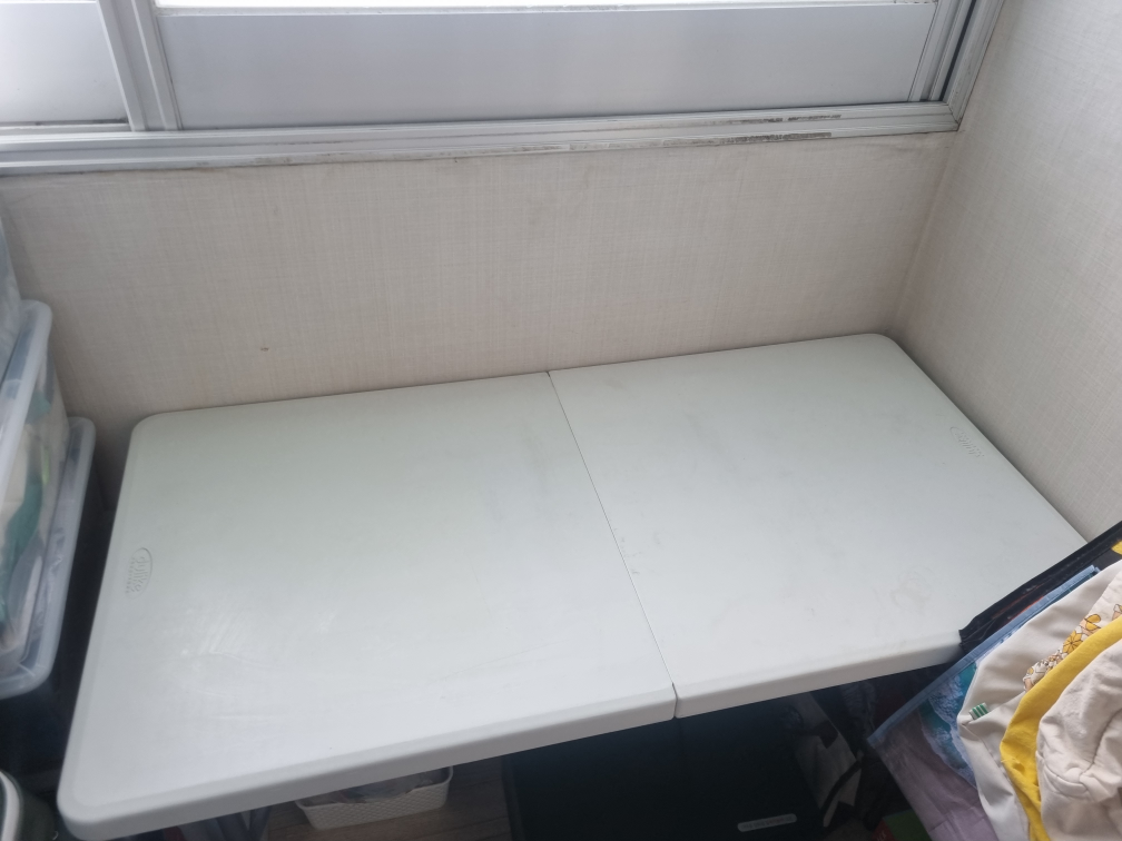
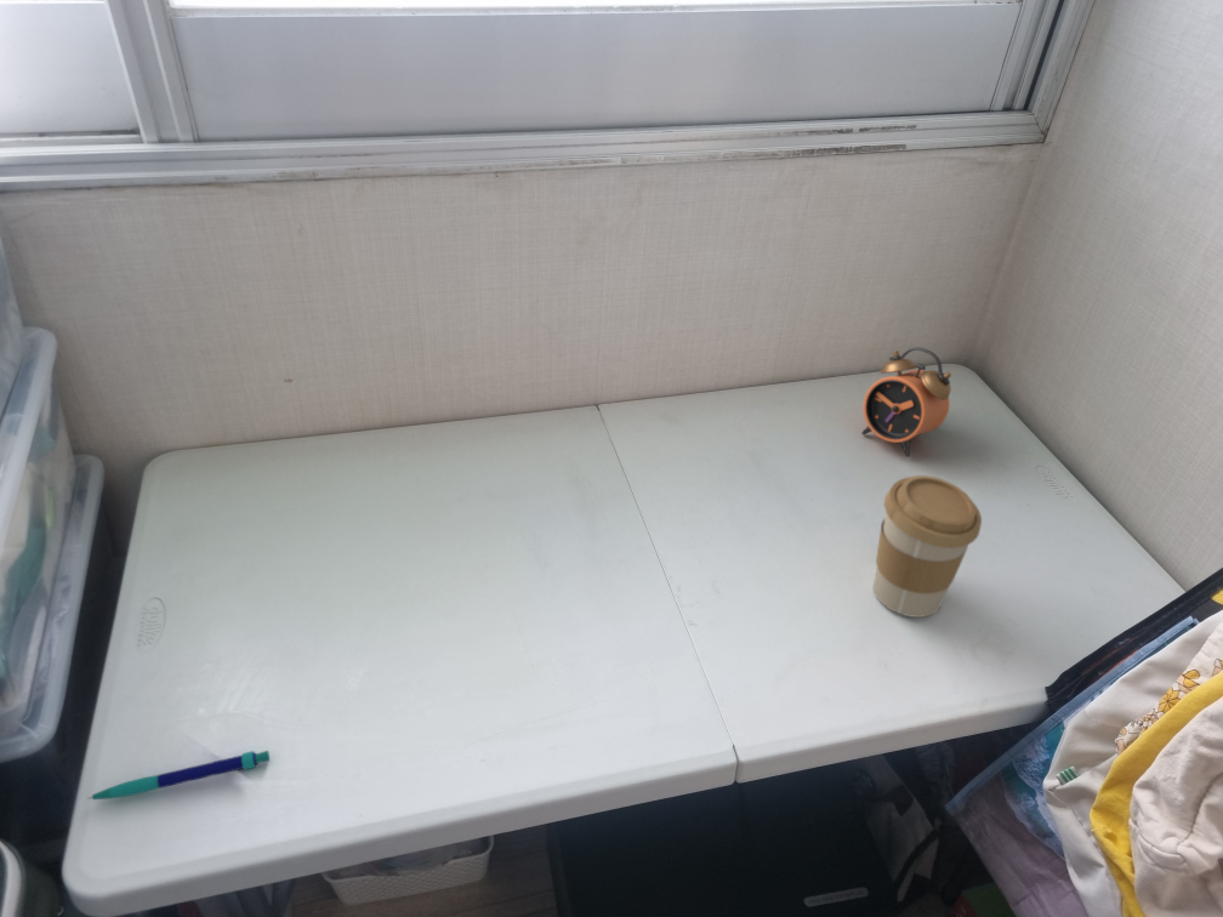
+ pen [86,750,271,801]
+ alarm clock [860,346,952,457]
+ coffee cup [872,474,983,619]
